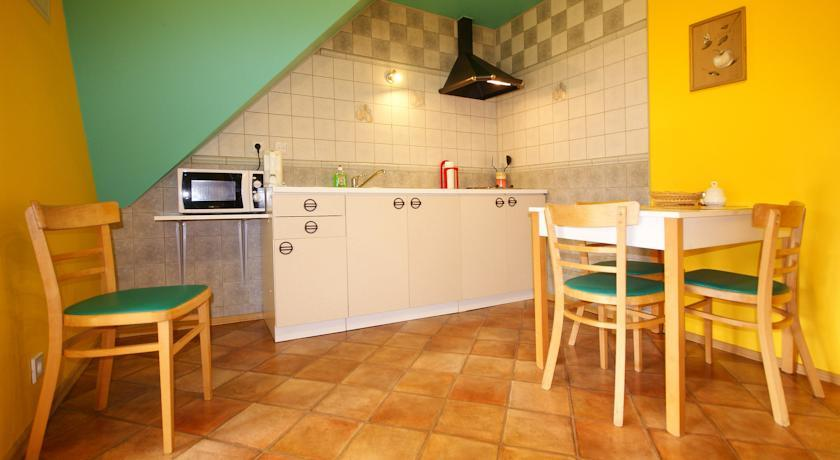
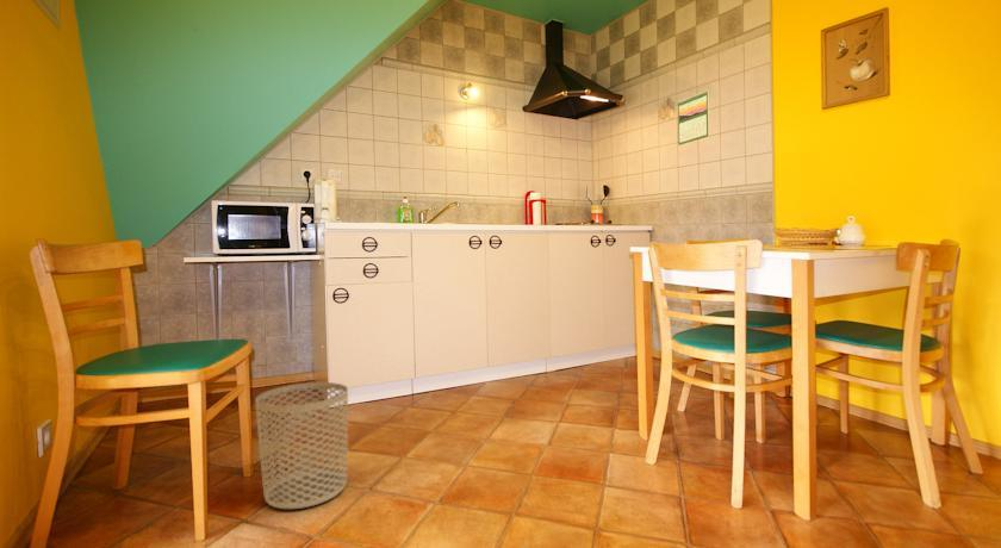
+ waste bin [254,381,349,510]
+ calendar [677,89,710,147]
